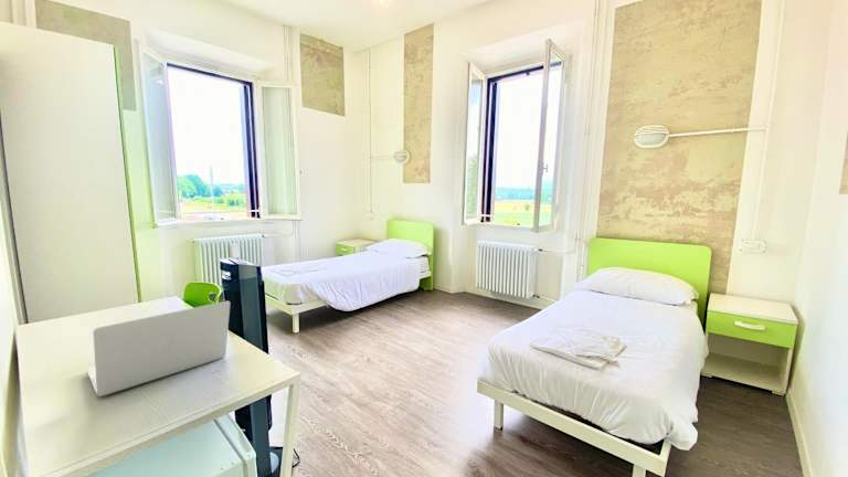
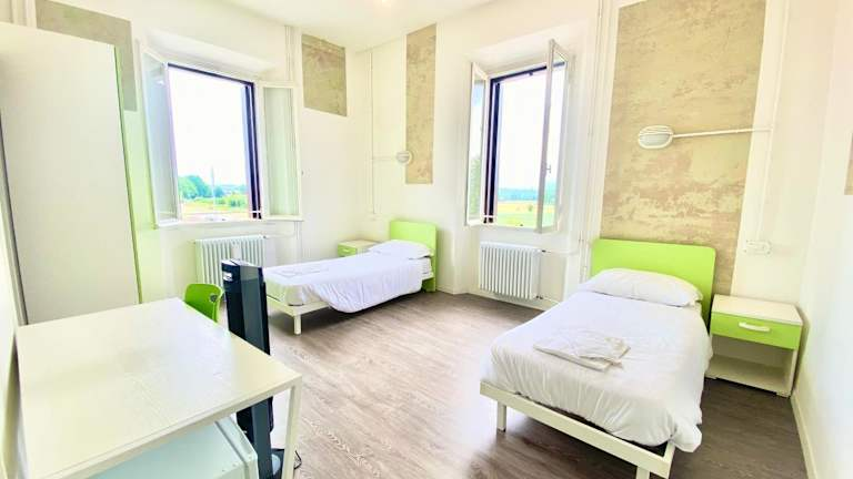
- laptop [85,300,231,398]
